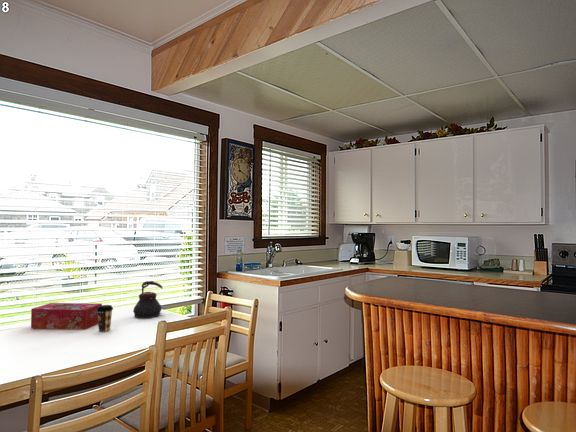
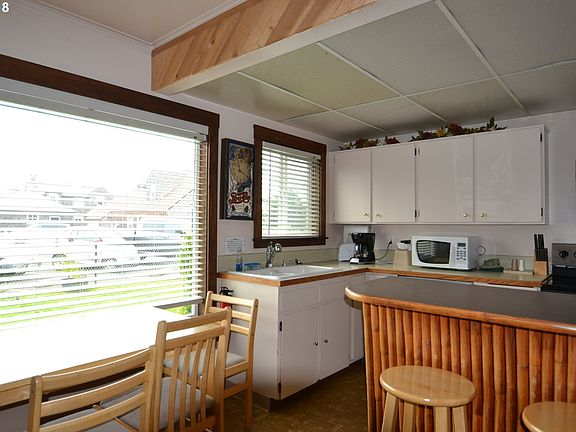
- teapot [132,280,164,319]
- tissue box [30,302,103,330]
- coffee cup [96,304,114,333]
